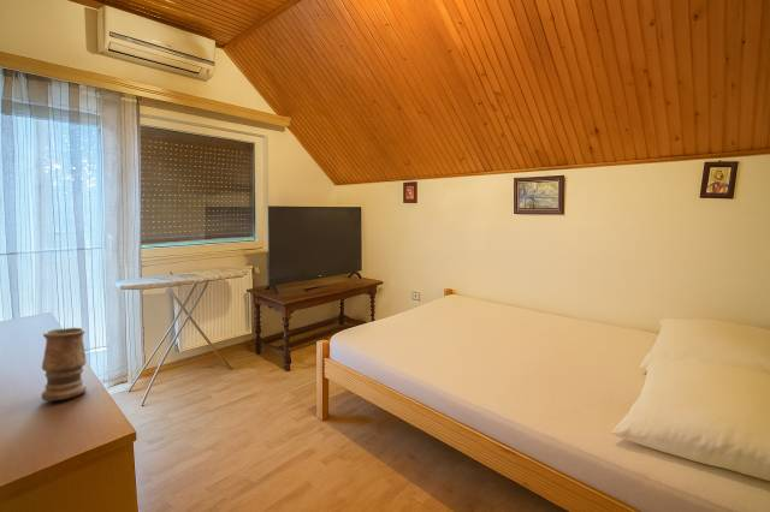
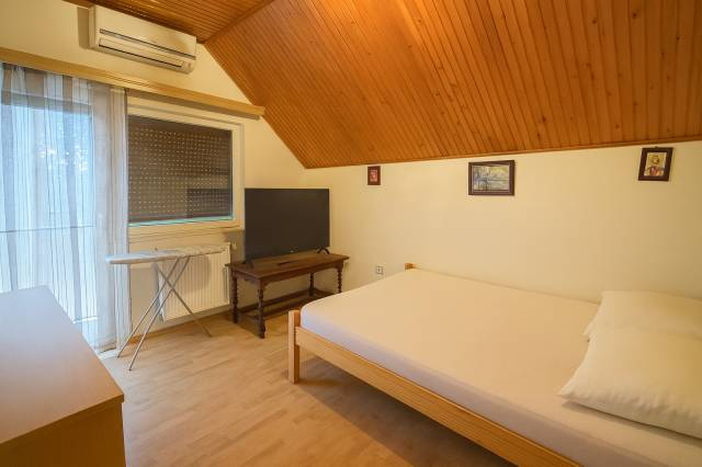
- vase [41,327,88,403]
